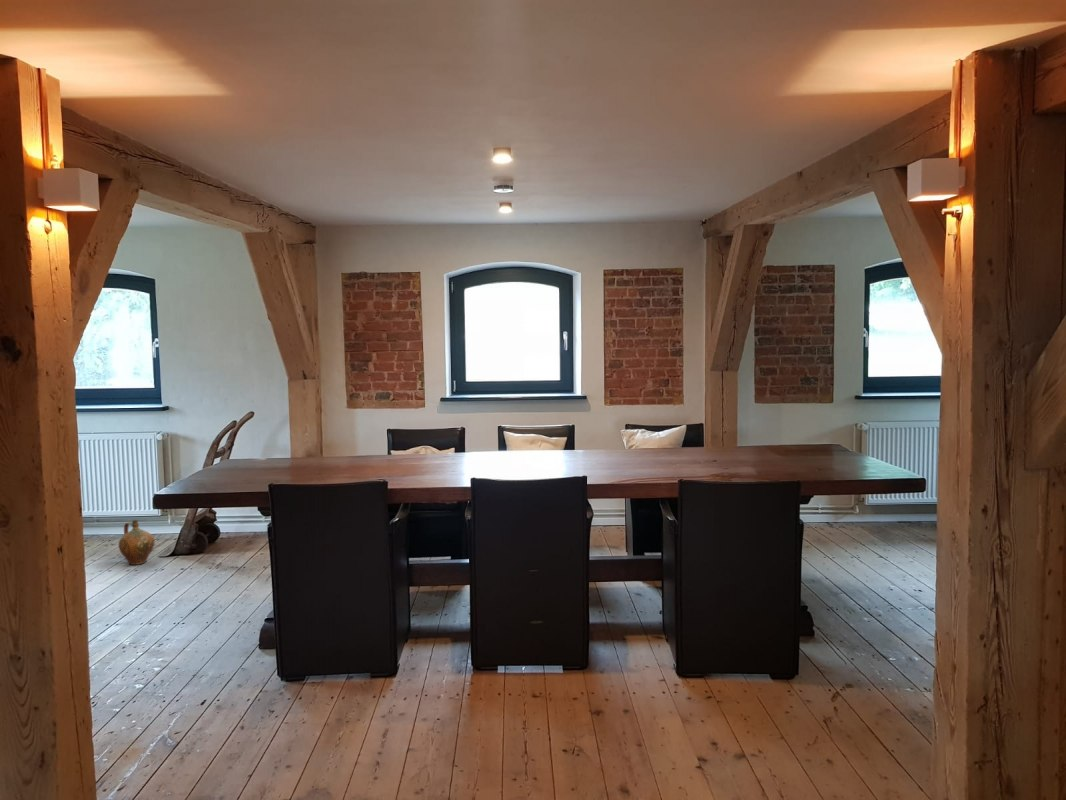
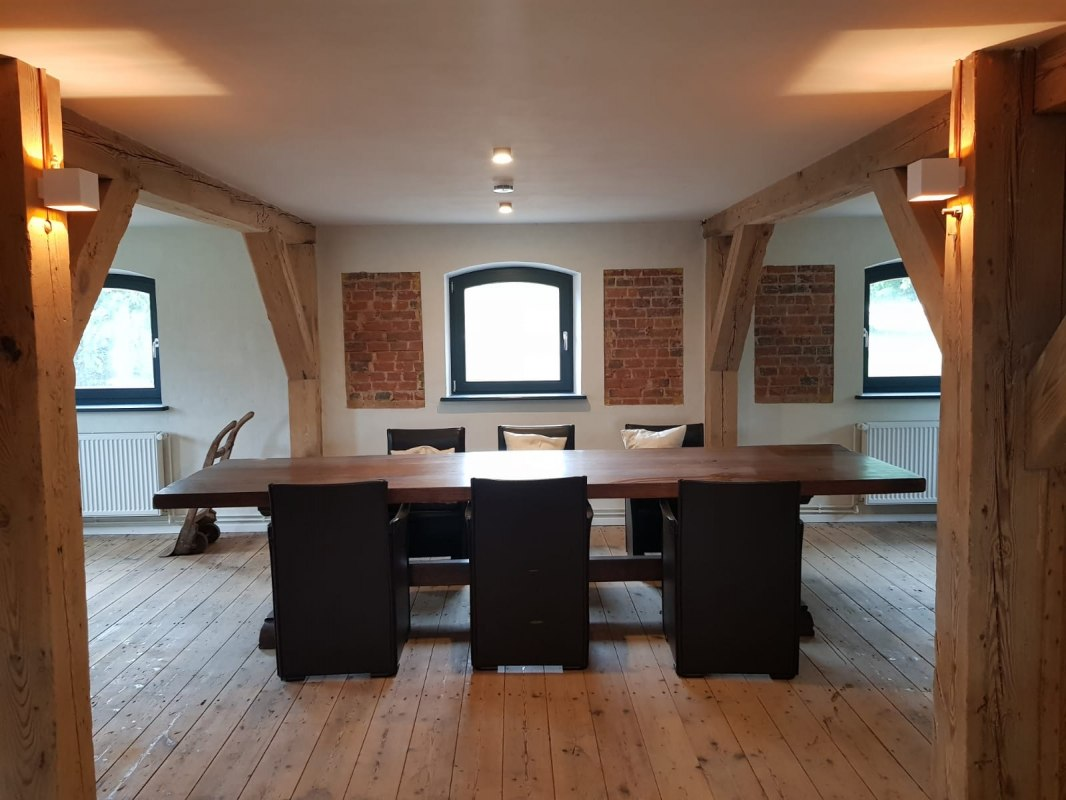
- ceramic jug [118,519,155,566]
